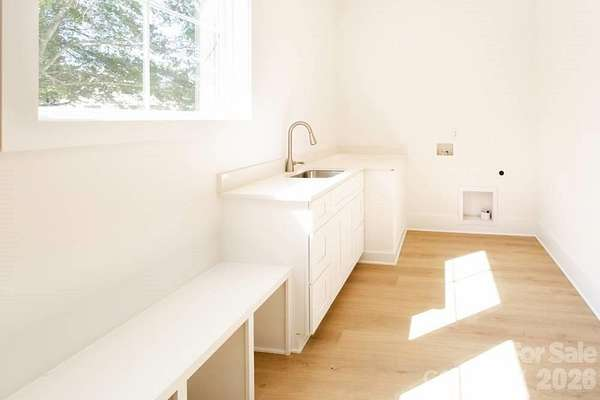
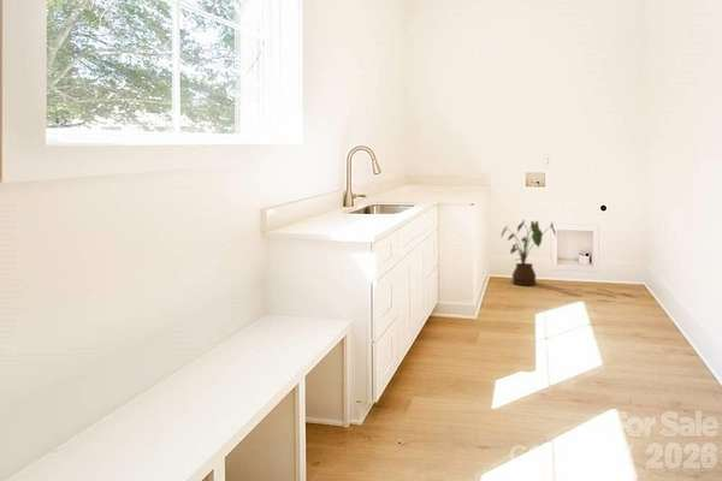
+ house plant [501,219,557,286]
